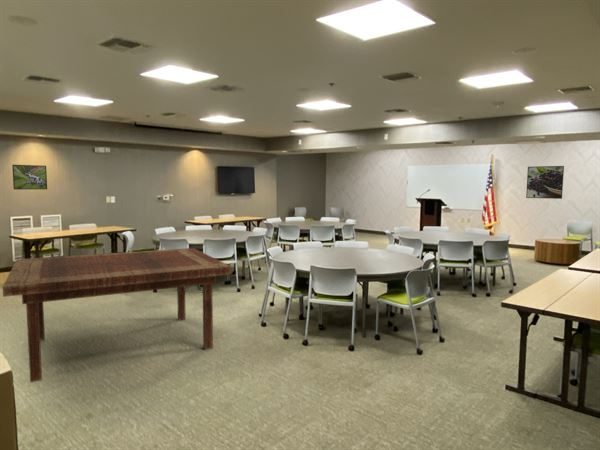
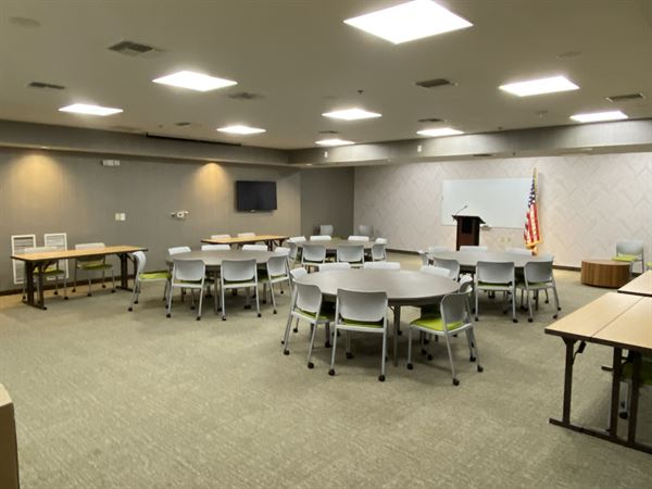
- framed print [11,164,48,190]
- dining table [2,247,233,383]
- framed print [525,165,565,200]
